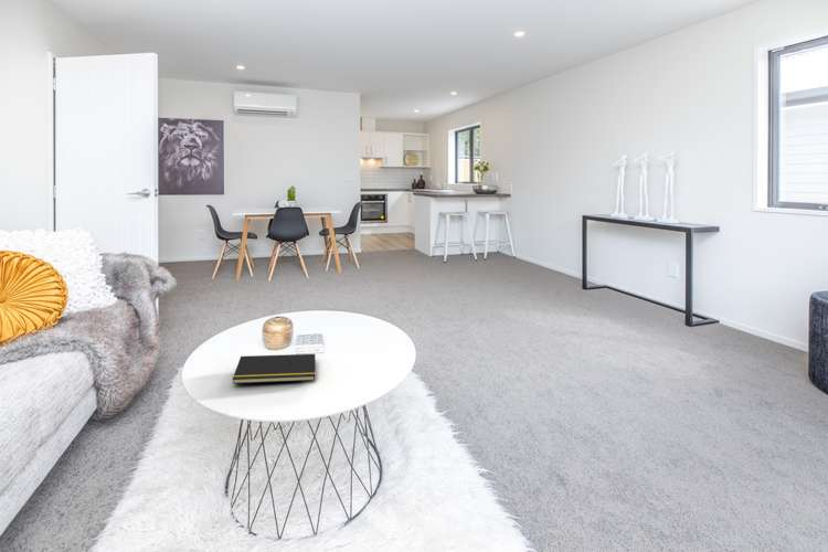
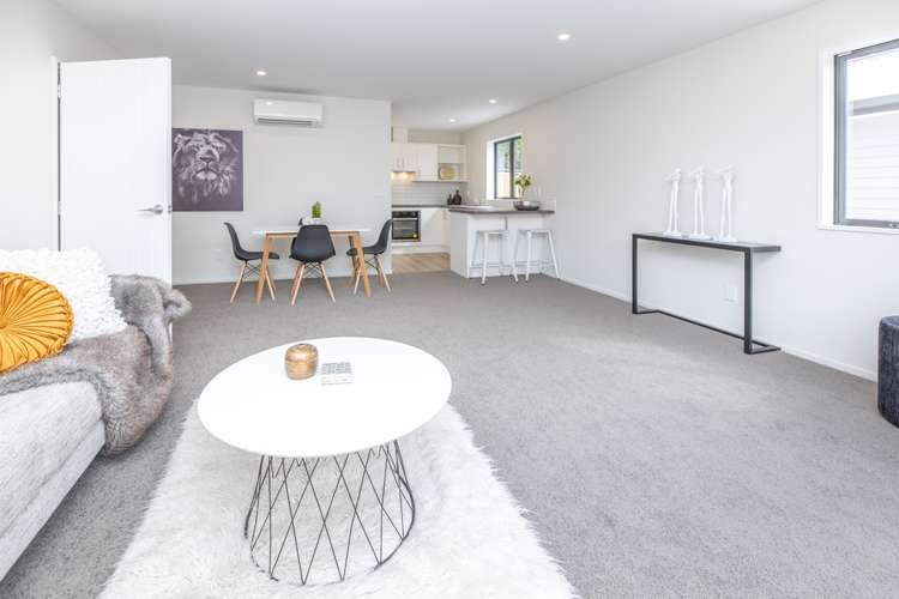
- notepad [231,353,316,384]
